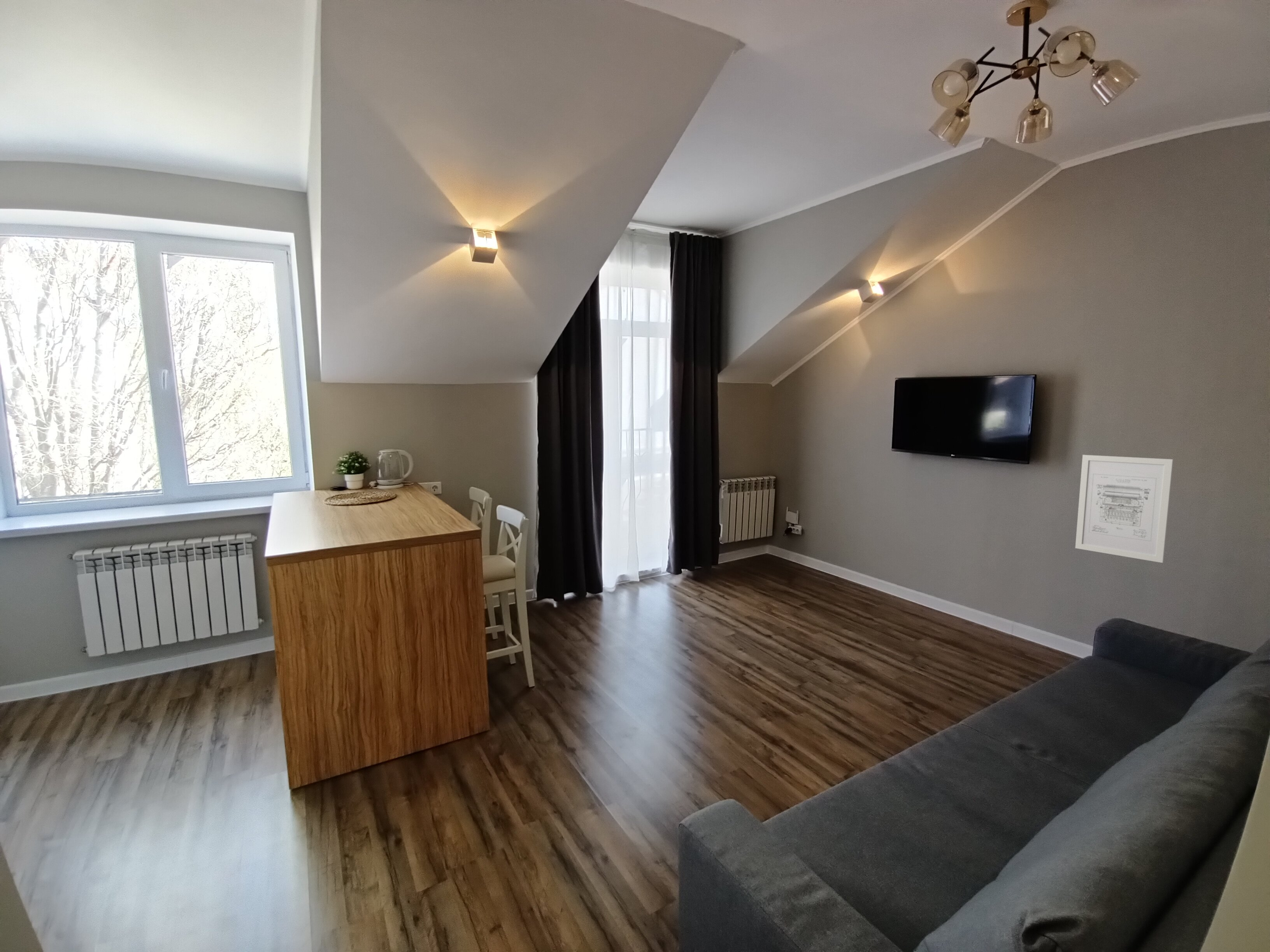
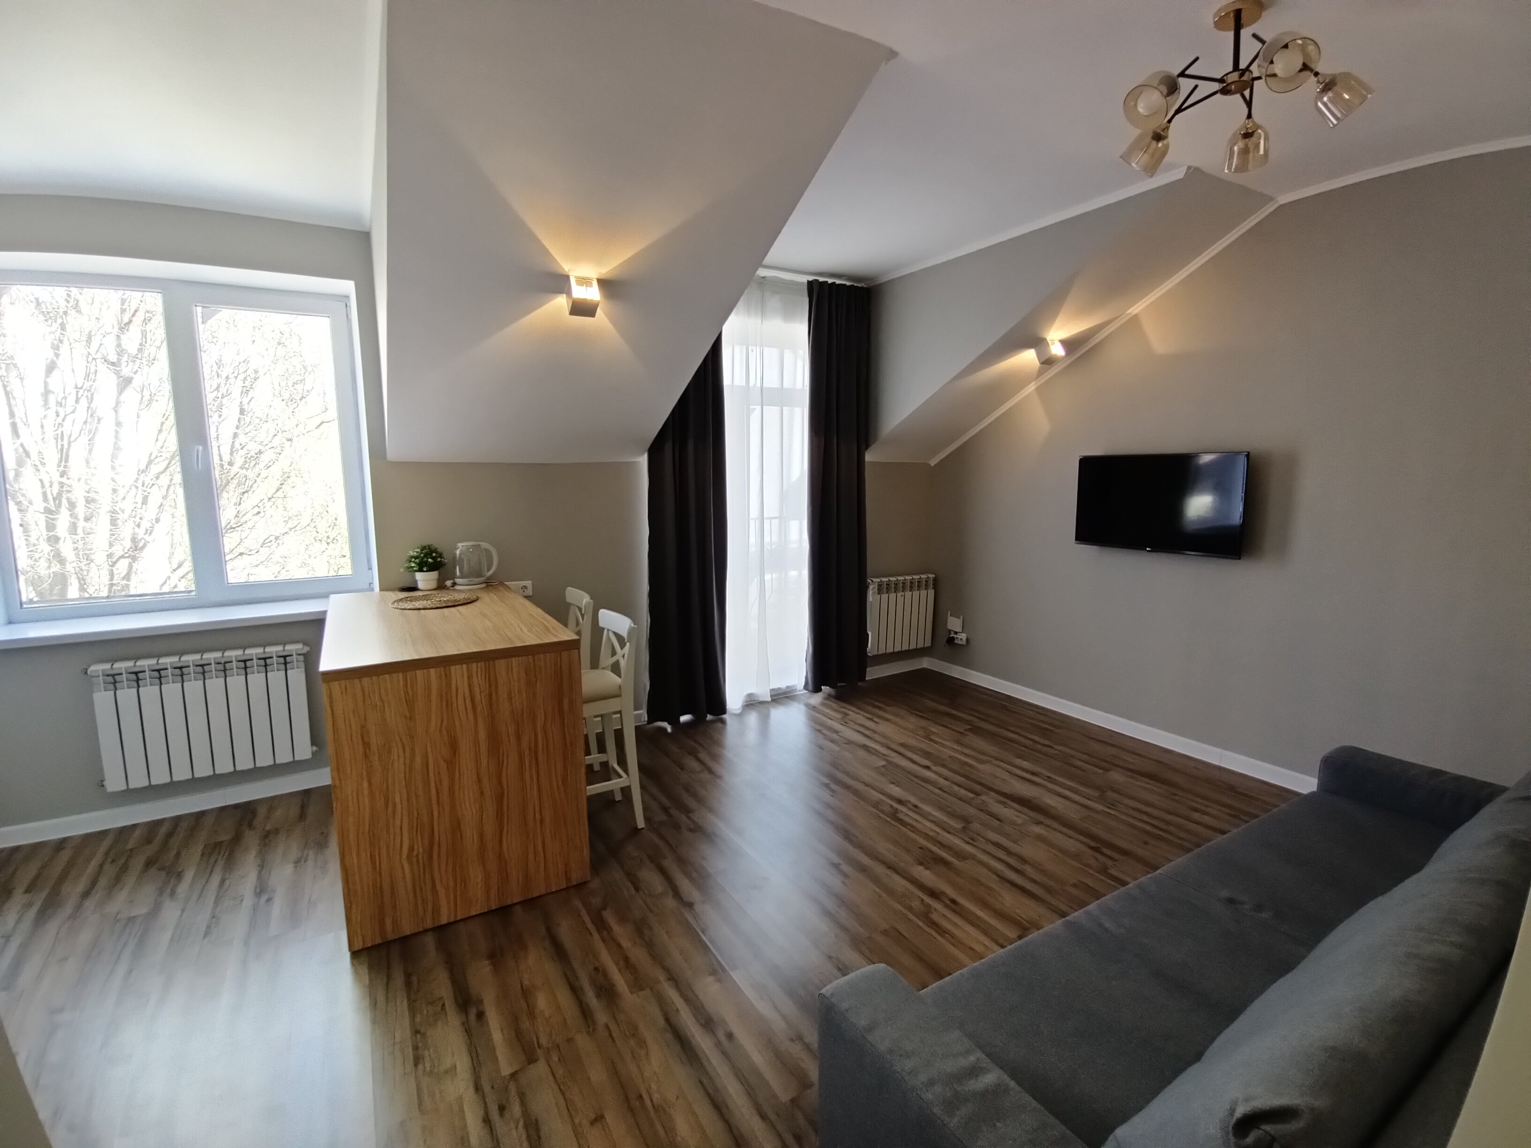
- wall art [1075,454,1174,563]
